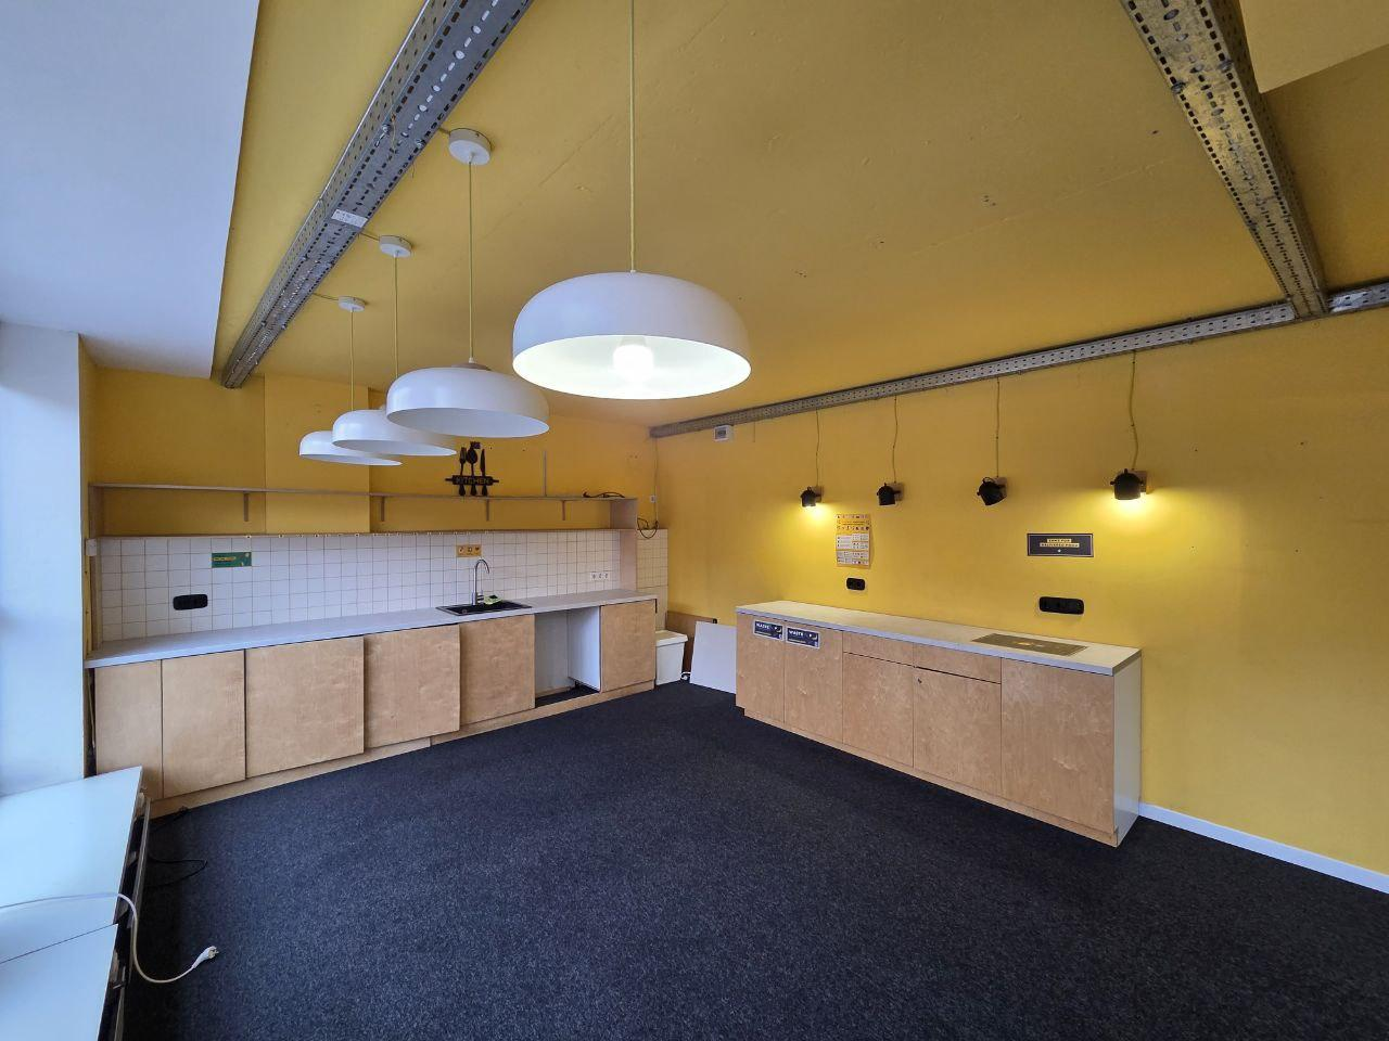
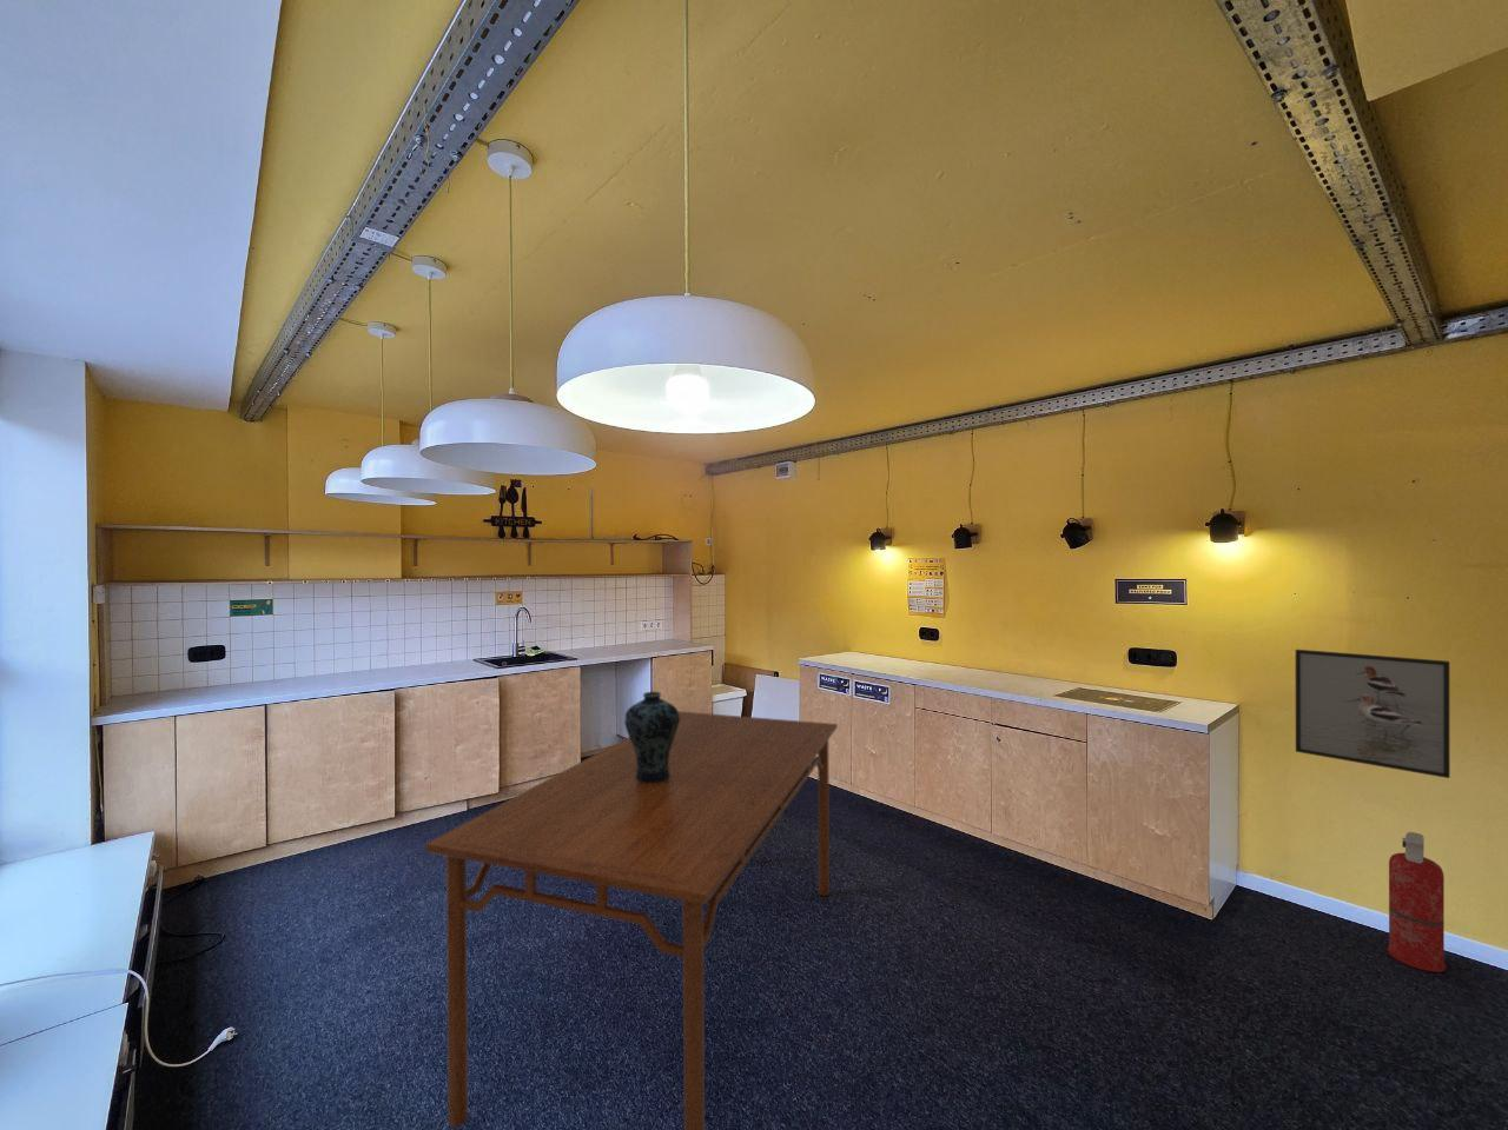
+ vase [623,691,679,783]
+ dining table [424,710,838,1130]
+ fire extinguisher [1387,831,1446,973]
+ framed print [1294,648,1451,779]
